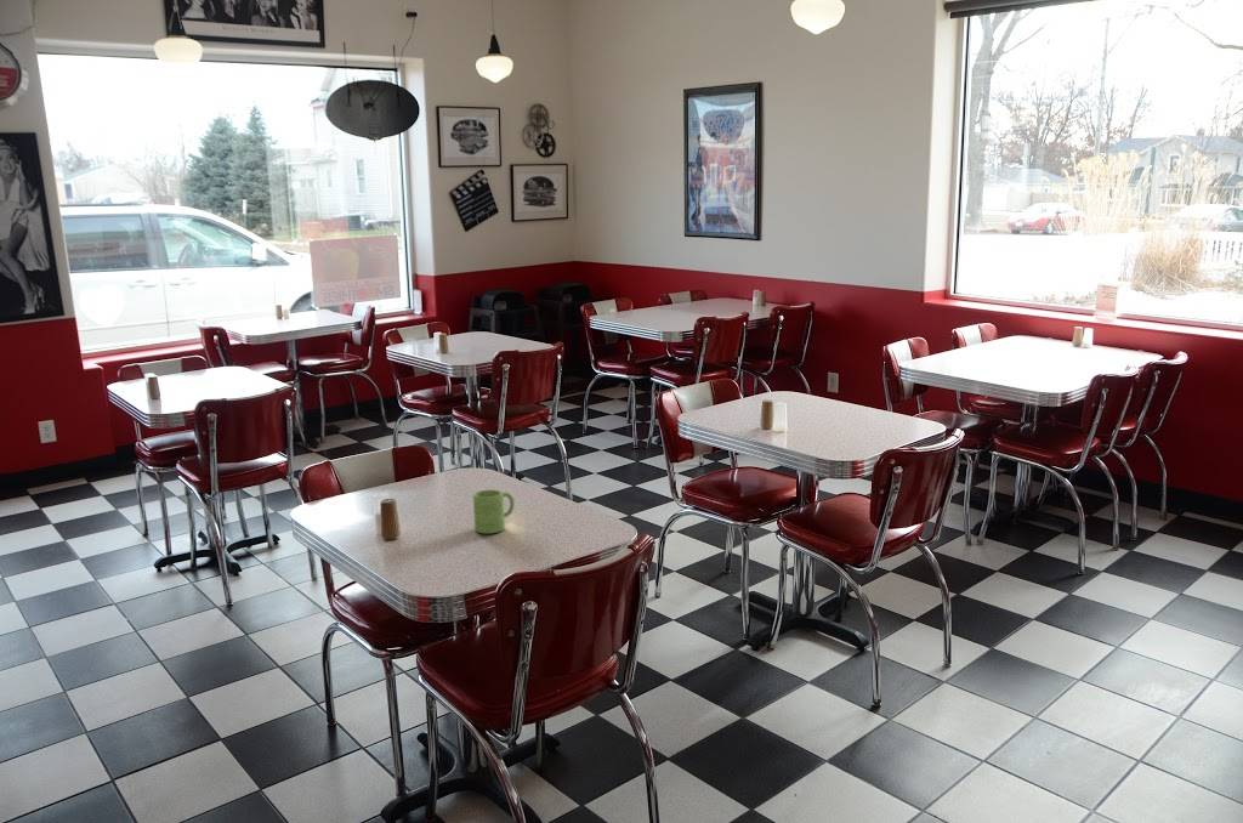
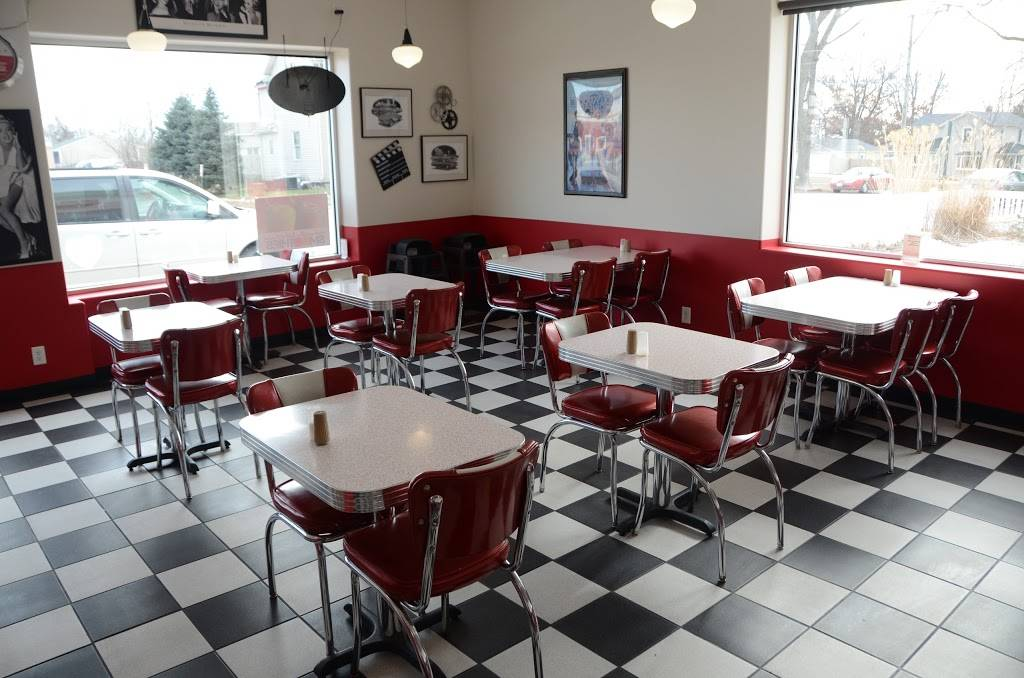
- mug [472,488,516,535]
